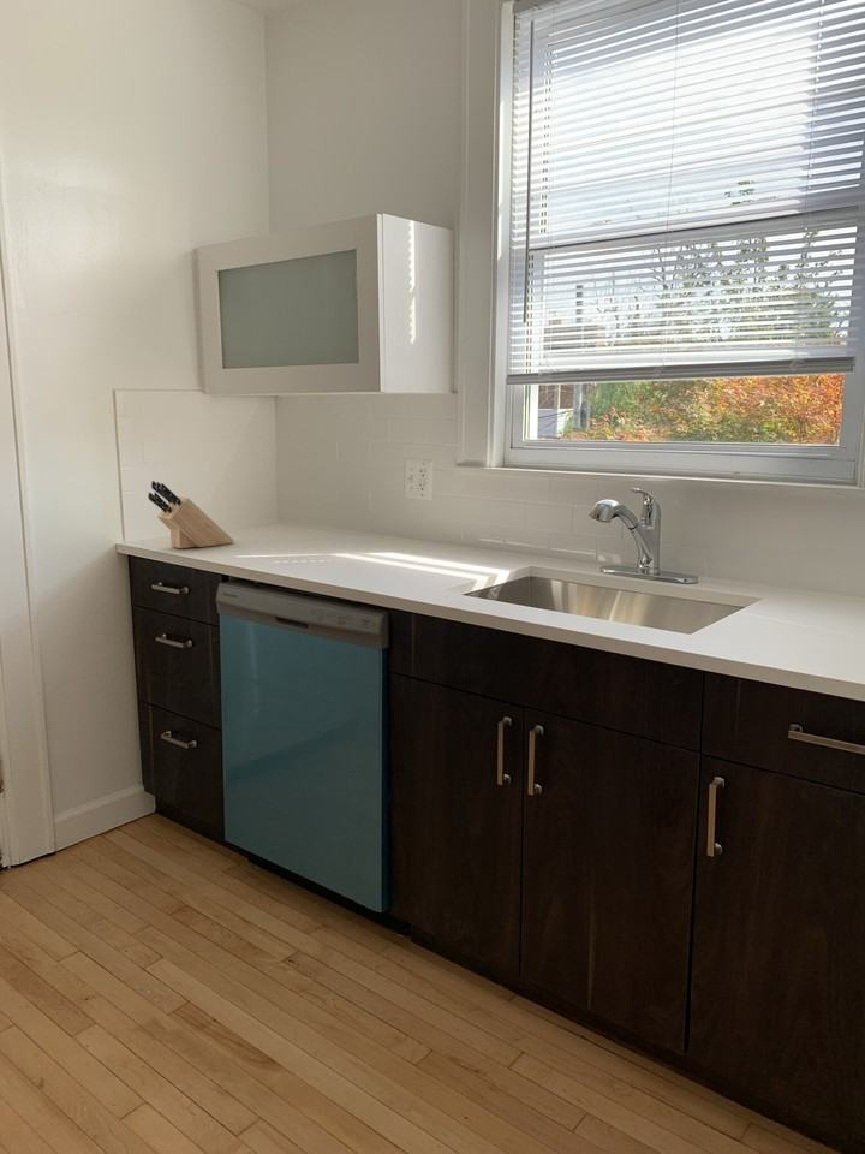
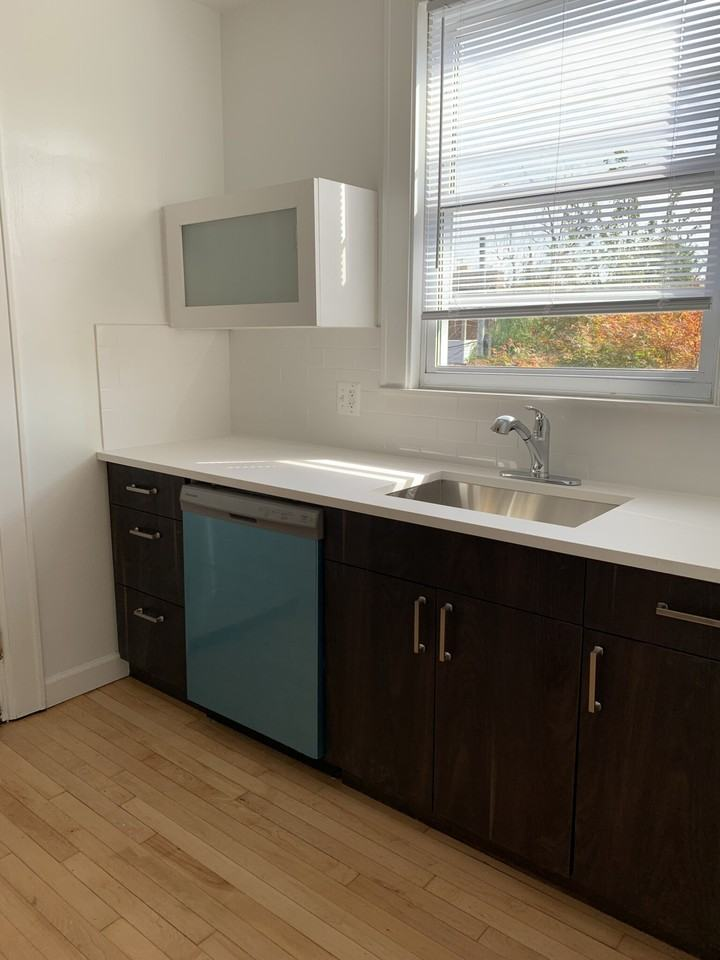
- knife block [147,480,235,549]
